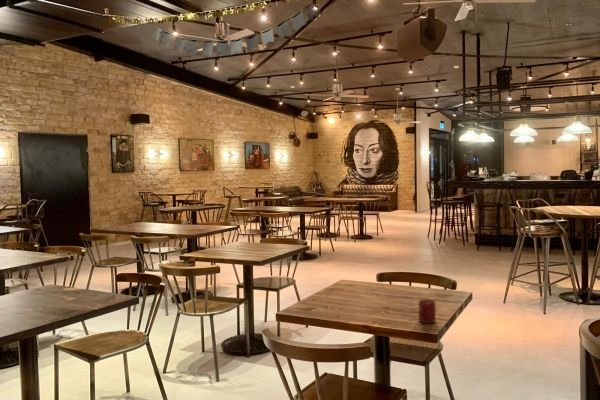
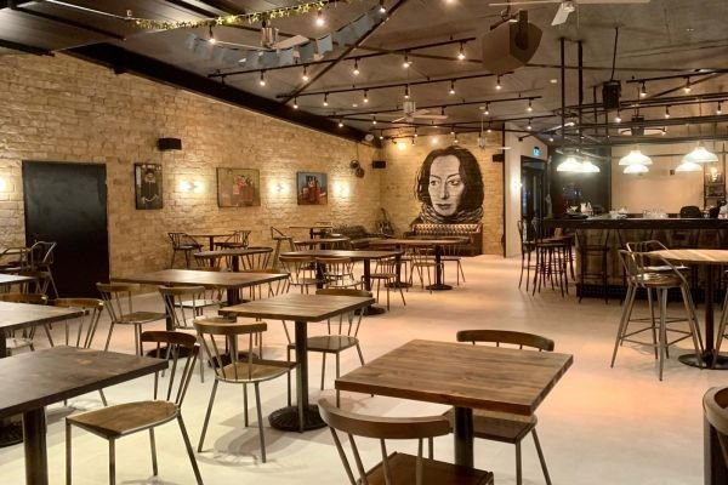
- cup [417,298,437,324]
